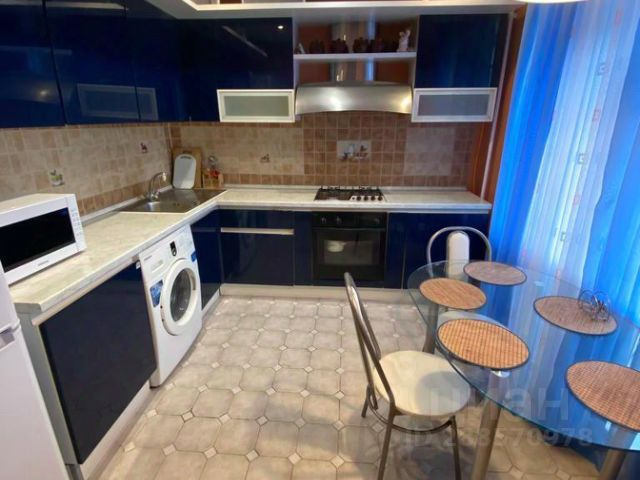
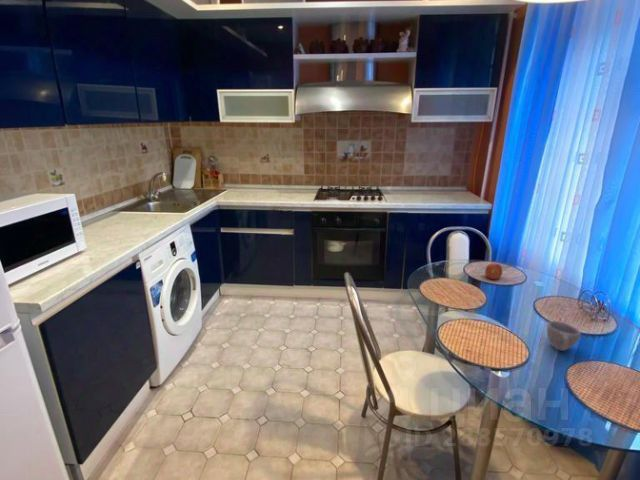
+ fruit [484,262,503,281]
+ cup [546,320,582,352]
